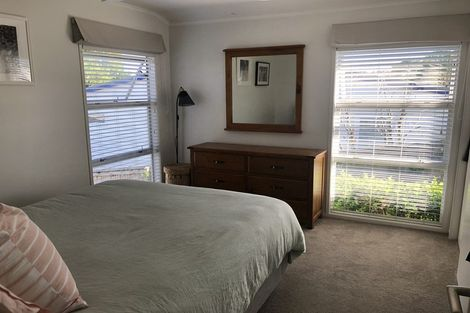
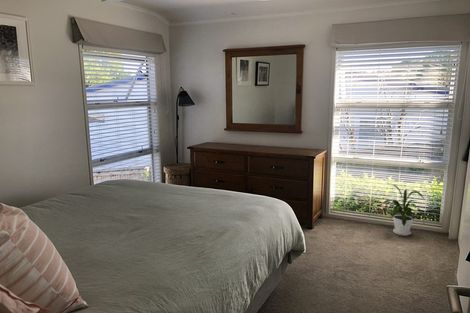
+ house plant [381,182,426,237]
